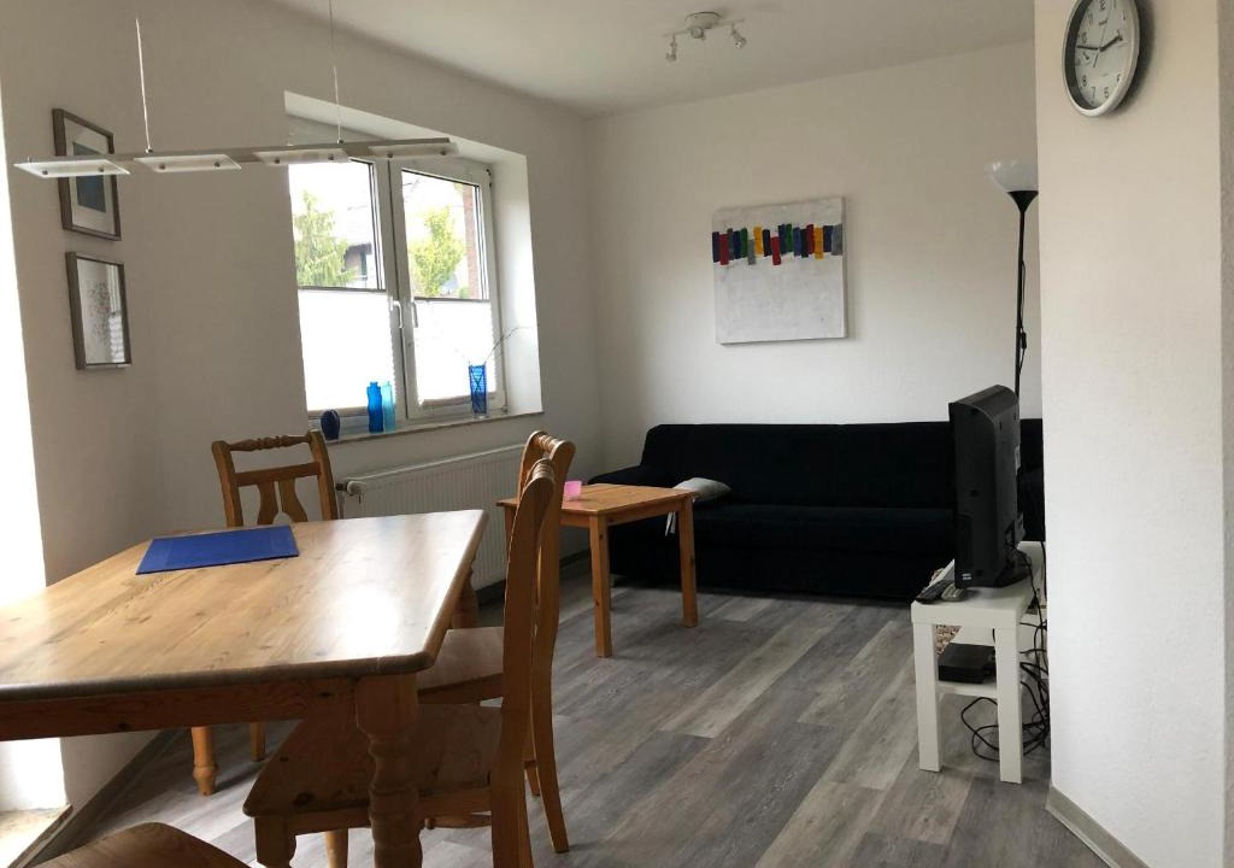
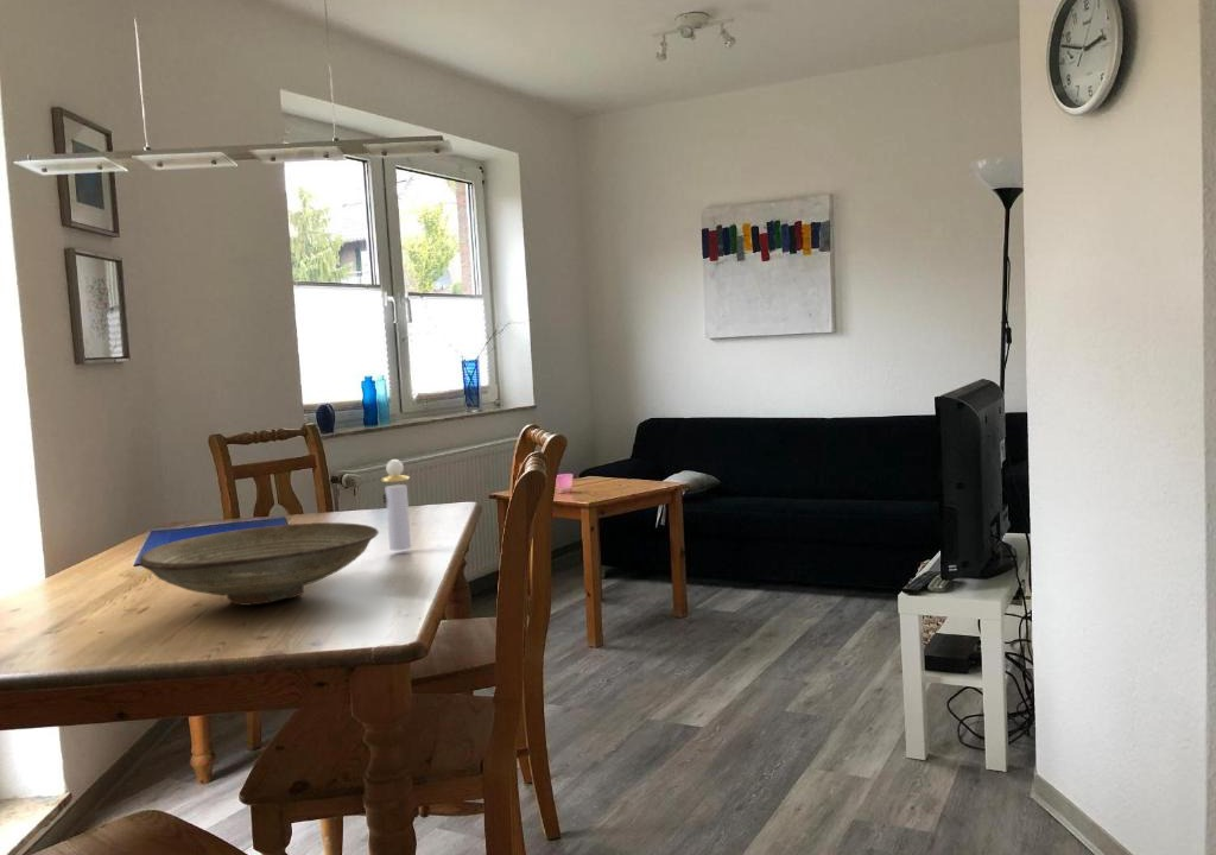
+ decorative bowl [139,521,380,607]
+ perfume bottle [380,458,412,551]
